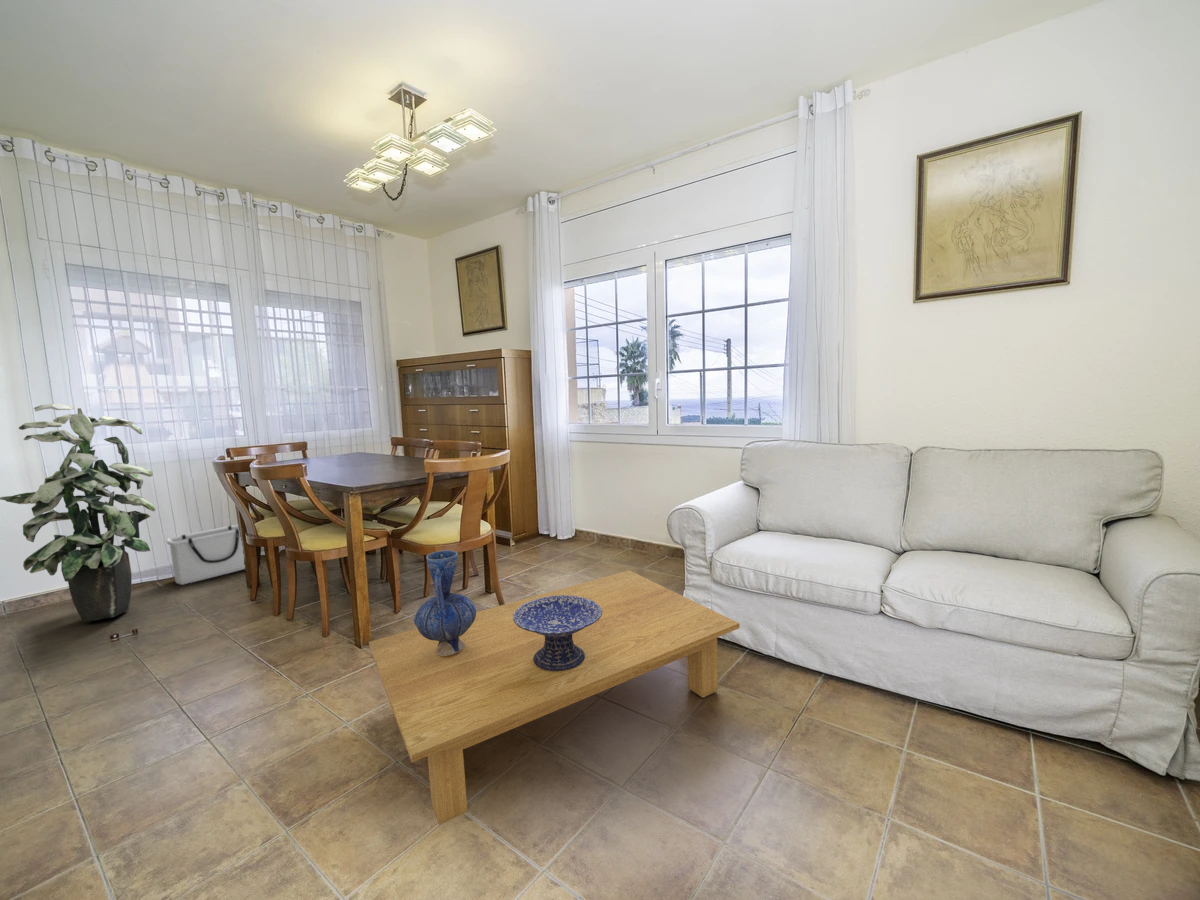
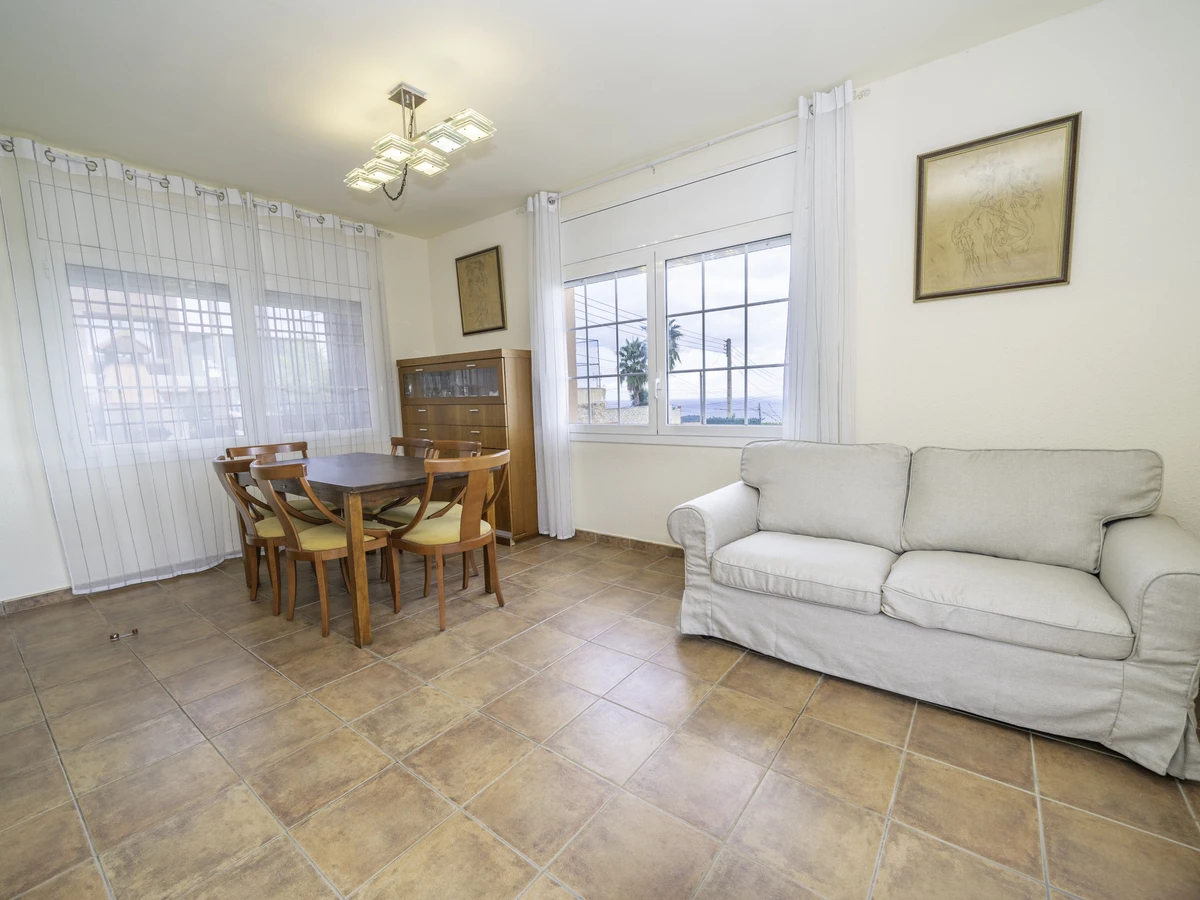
- decorative bowl [513,595,602,671]
- storage bin [166,524,246,586]
- indoor plant [0,403,157,623]
- vase [413,549,477,656]
- coffee table [368,569,741,826]
